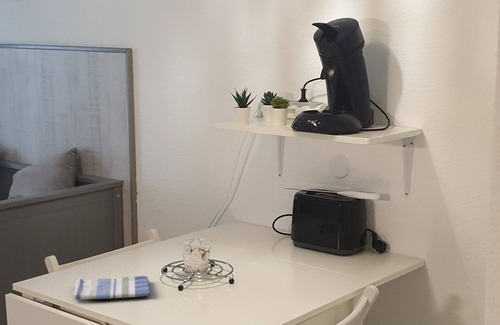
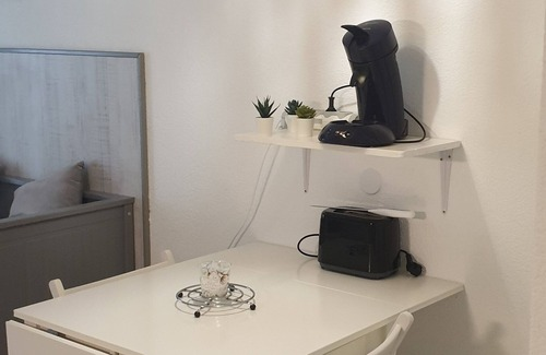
- dish towel [73,275,152,301]
